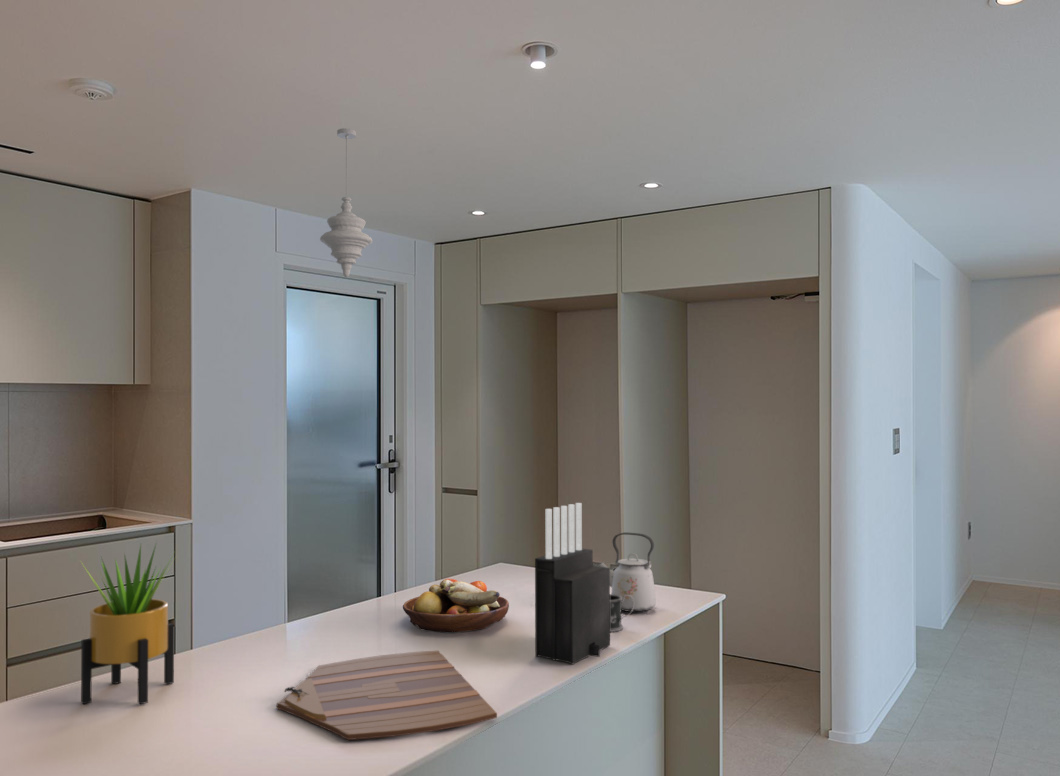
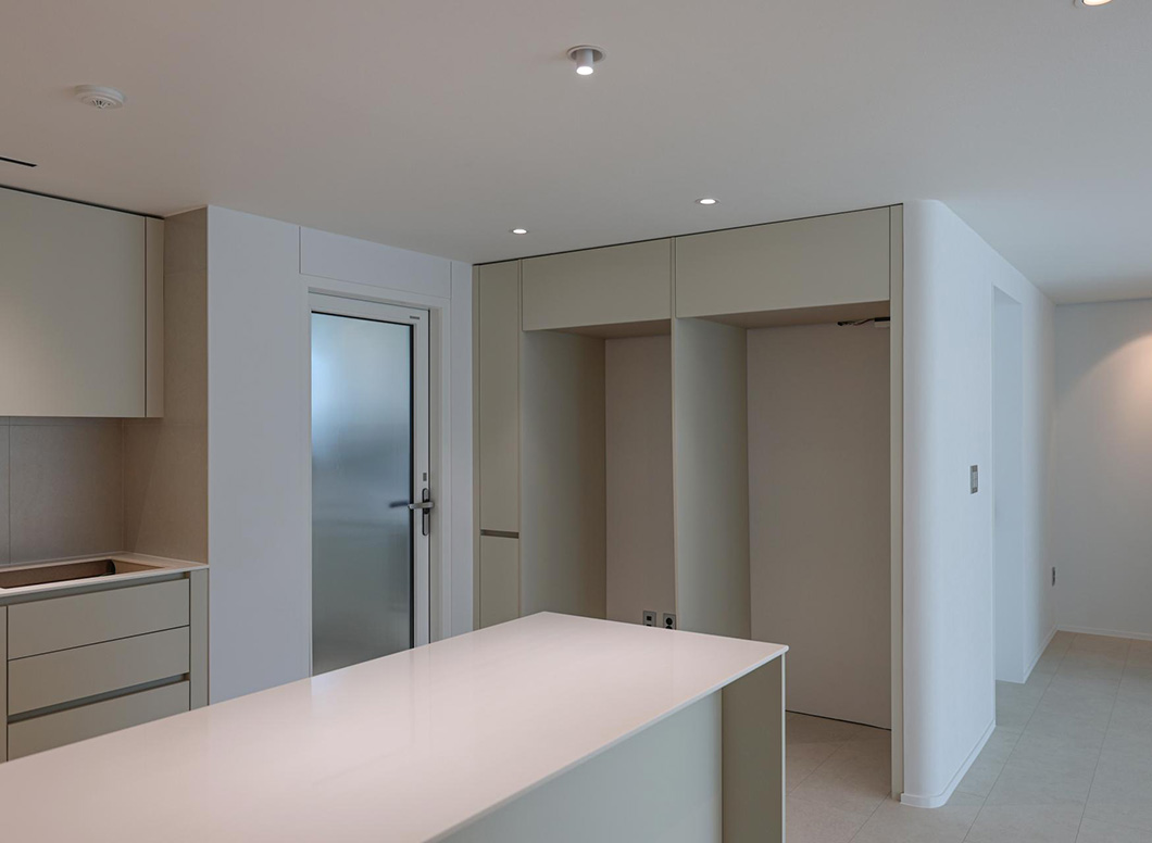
- knife block [534,502,611,665]
- fruit bowl [402,578,510,634]
- cutting board [276,650,498,741]
- potted plant [78,541,178,705]
- kettle [597,532,657,613]
- mug [610,594,635,633]
- pendant light [319,127,373,278]
